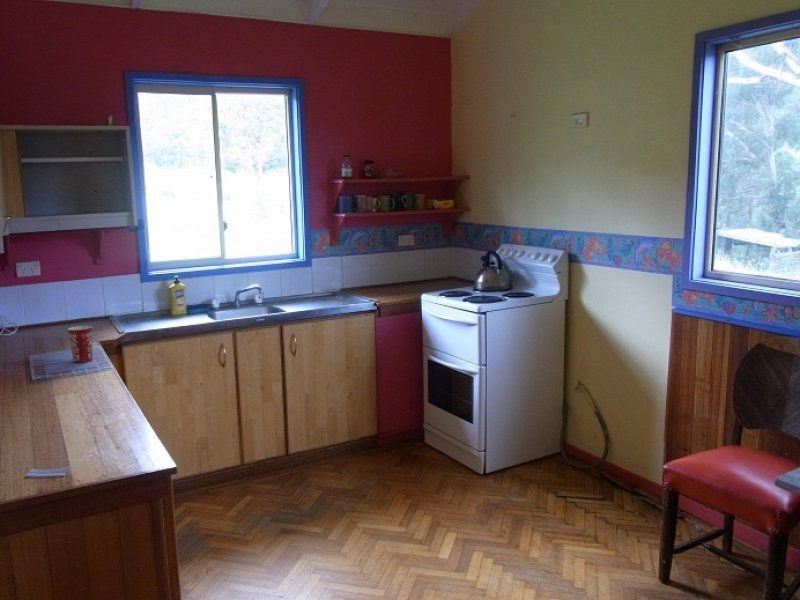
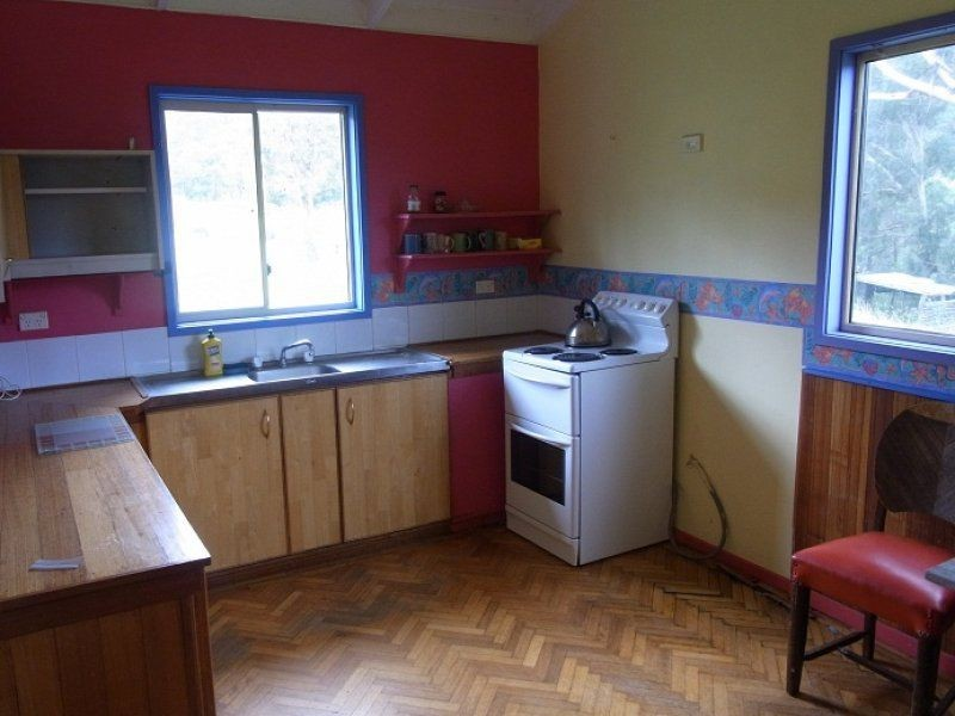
- mug [67,325,94,363]
